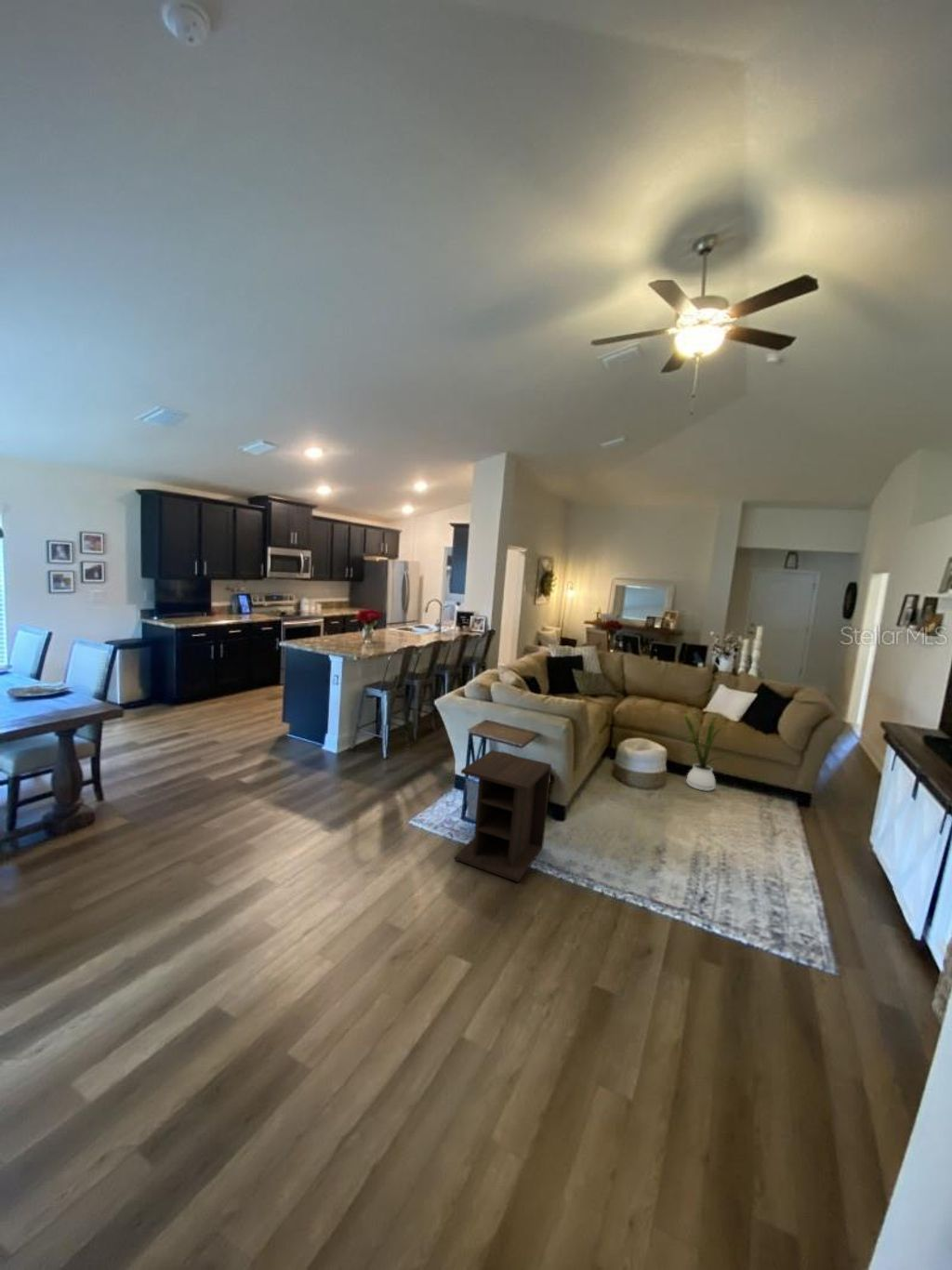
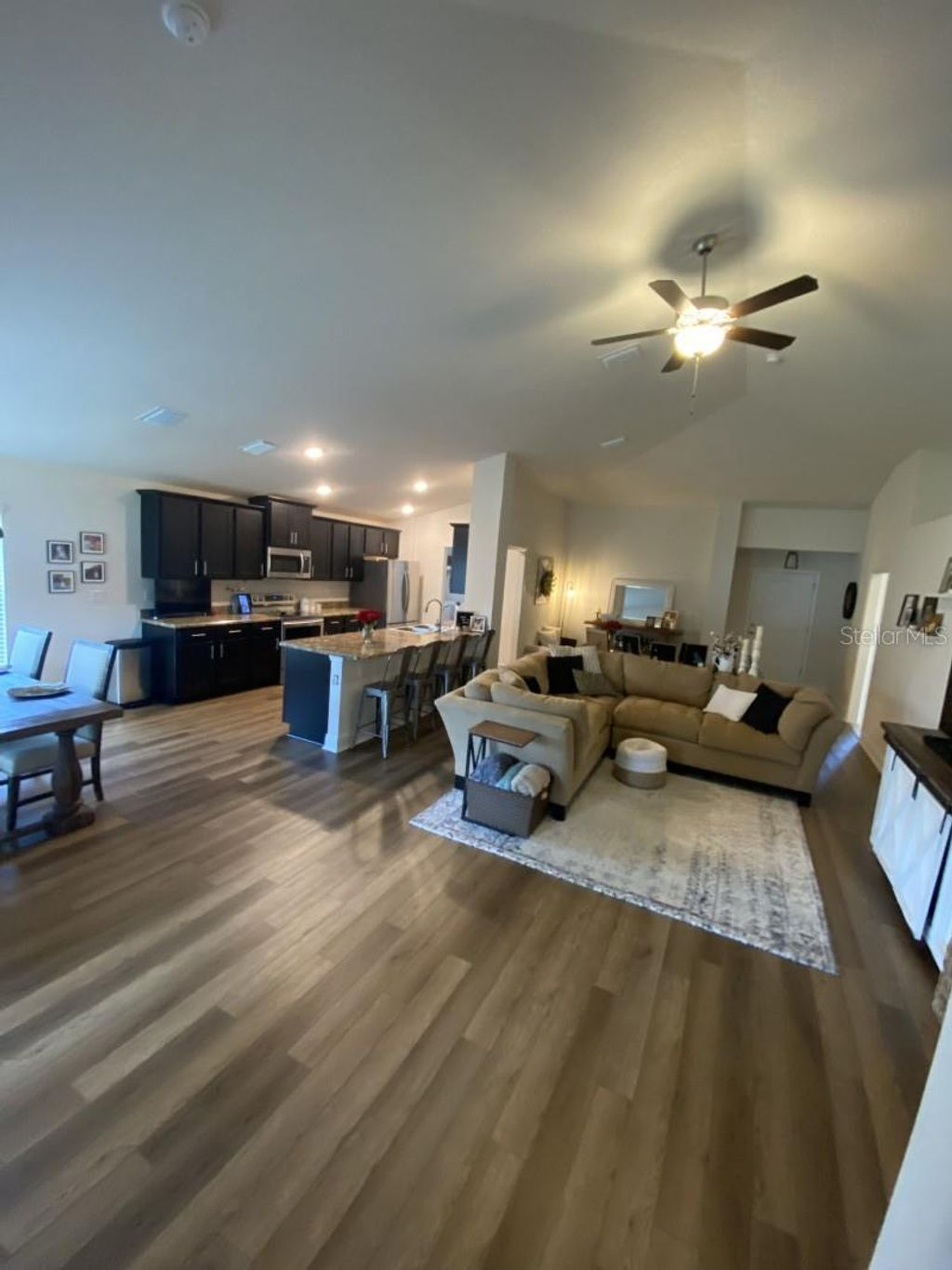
- house plant [678,701,732,792]
- nightstand [454,749,552,883]
